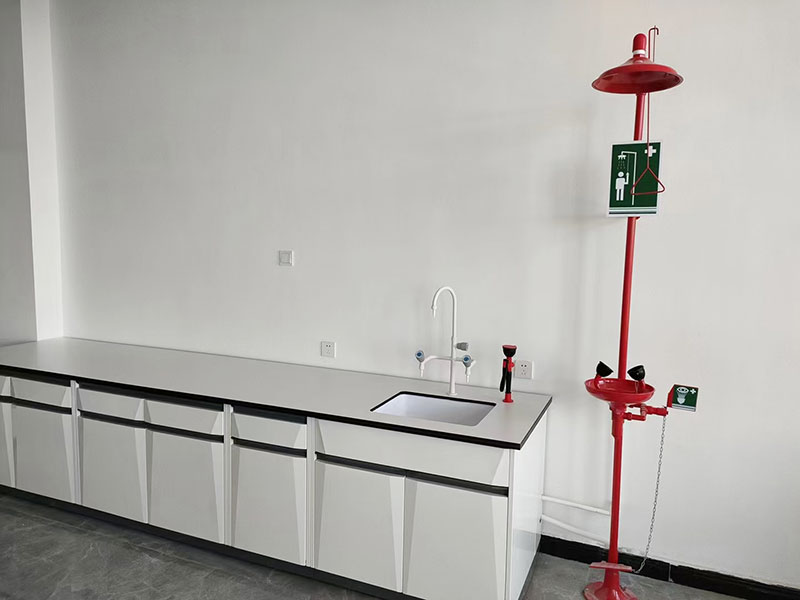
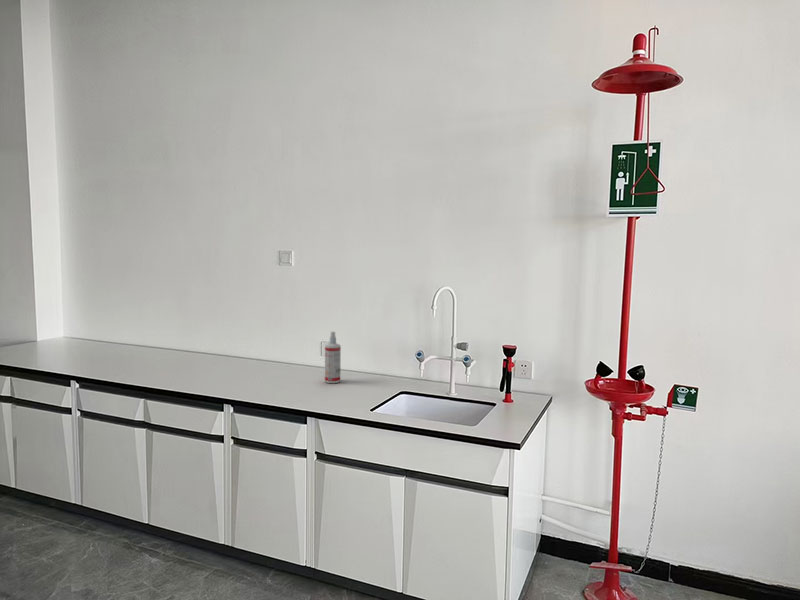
+ spray bottle [324,330,342,384]
